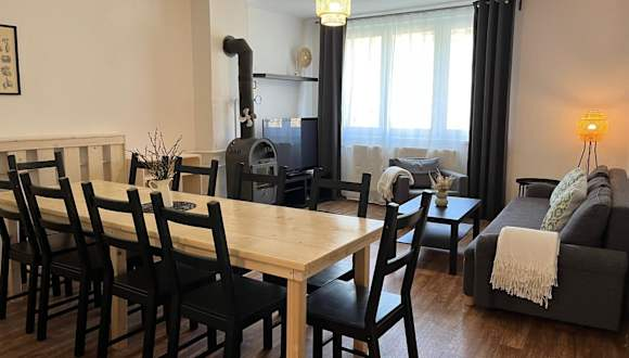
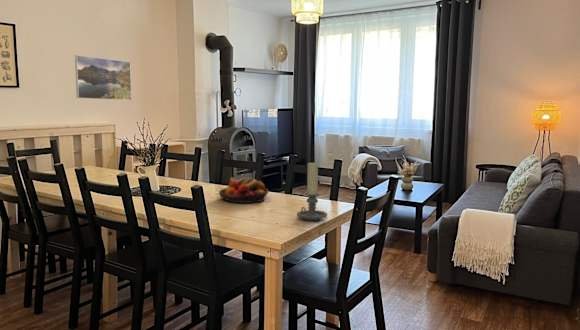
+ fruit bowl [218,176,270,204]
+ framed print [74,54,132,101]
+ candle holder [296,162,328,222]
